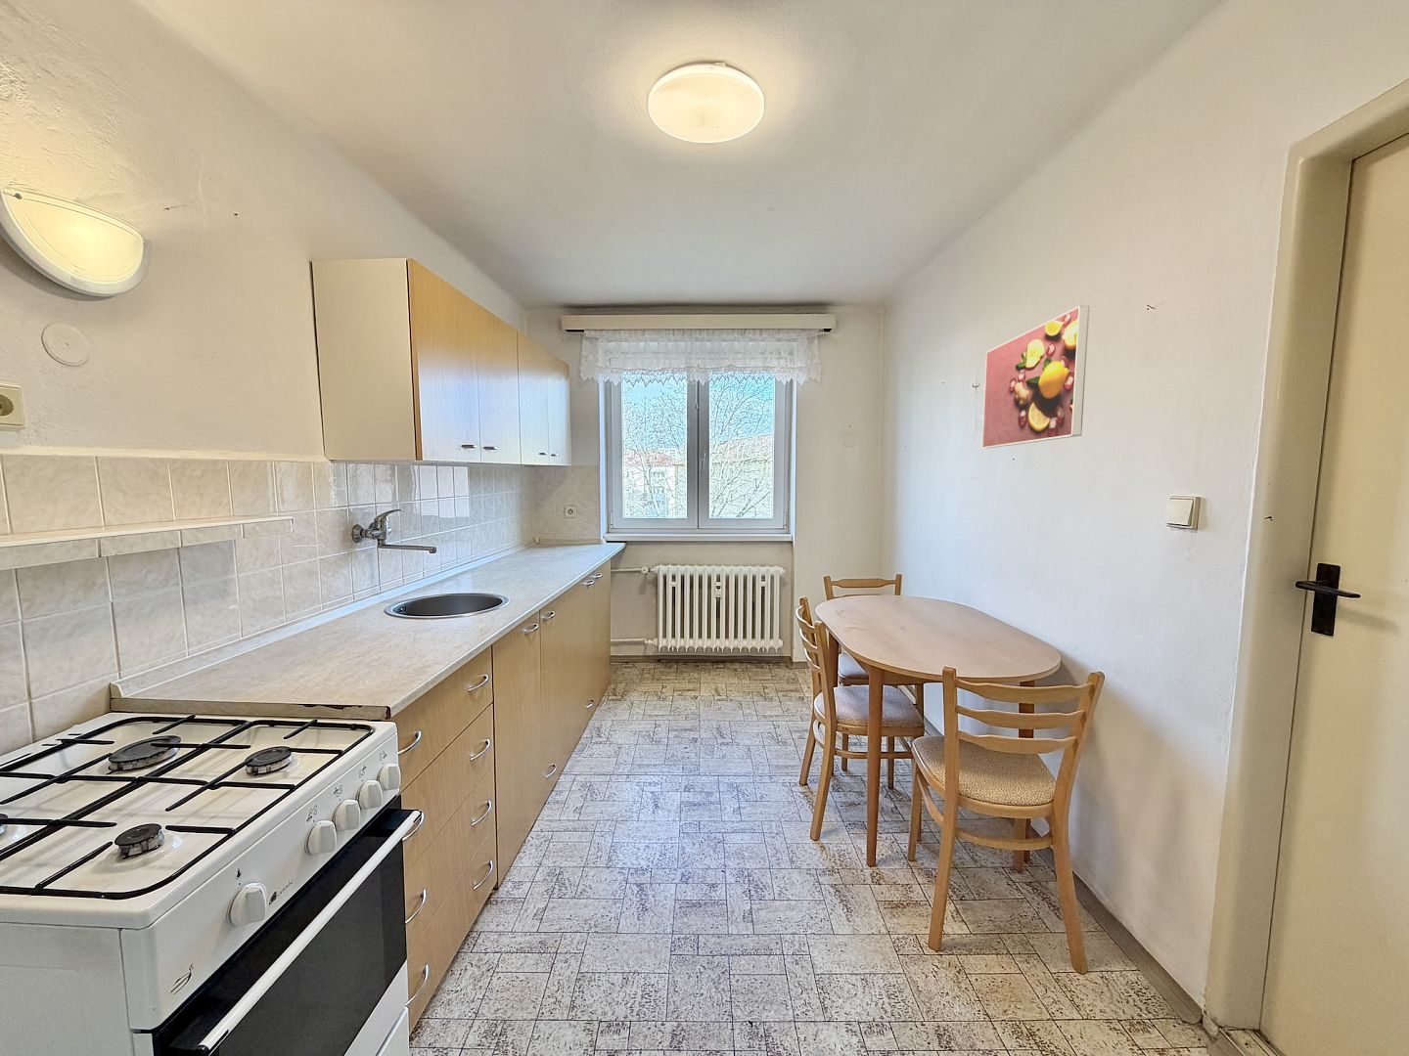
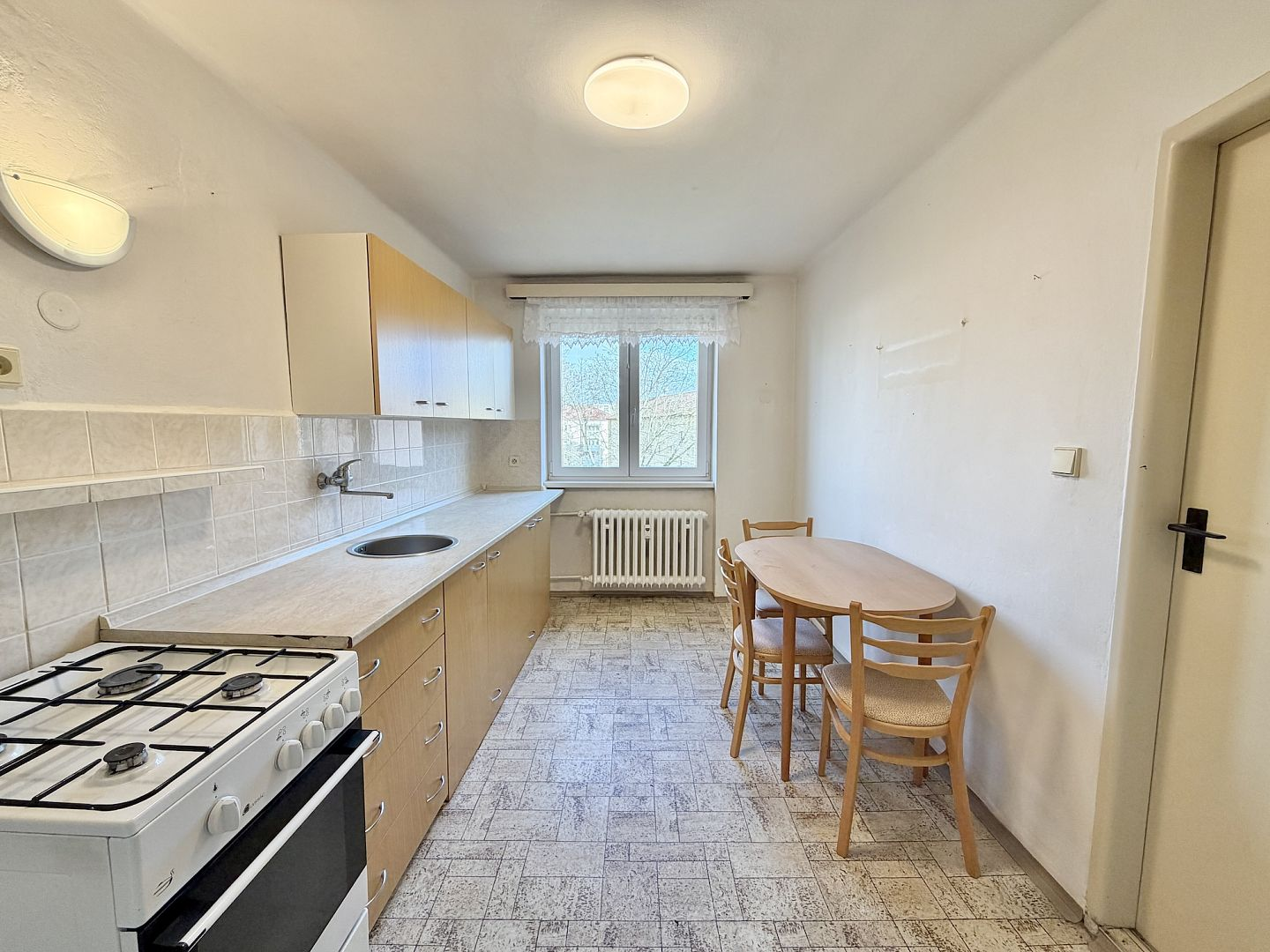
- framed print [982,305,1089,449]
